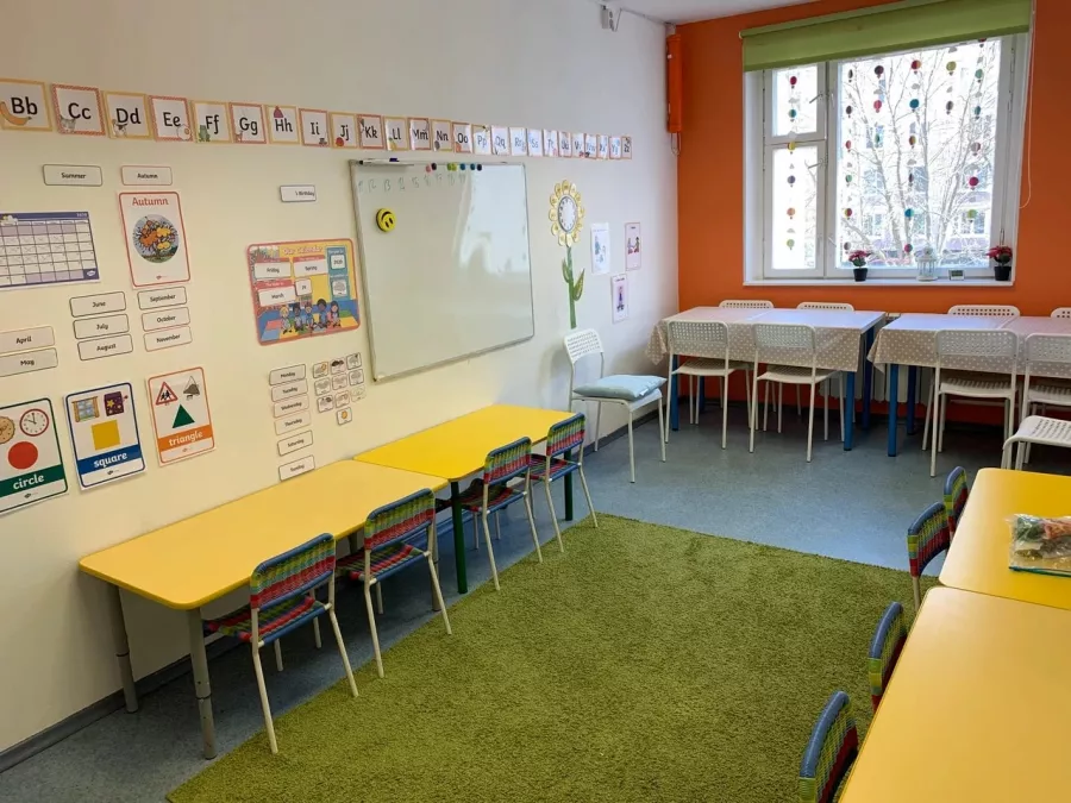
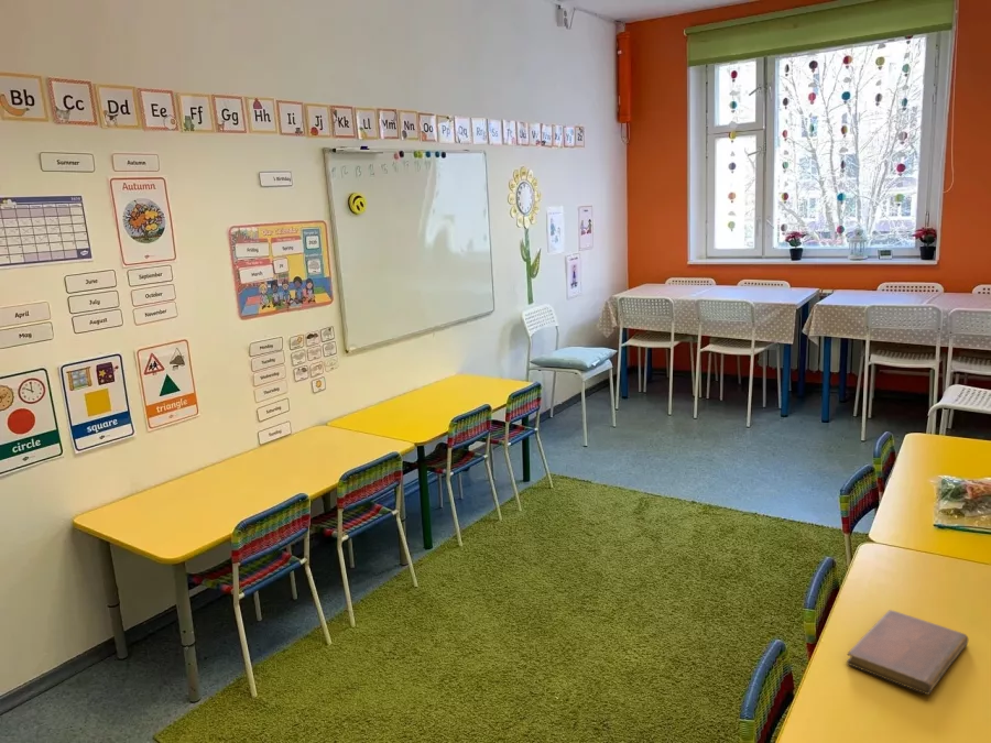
+ notebook [846,609,969,696]
